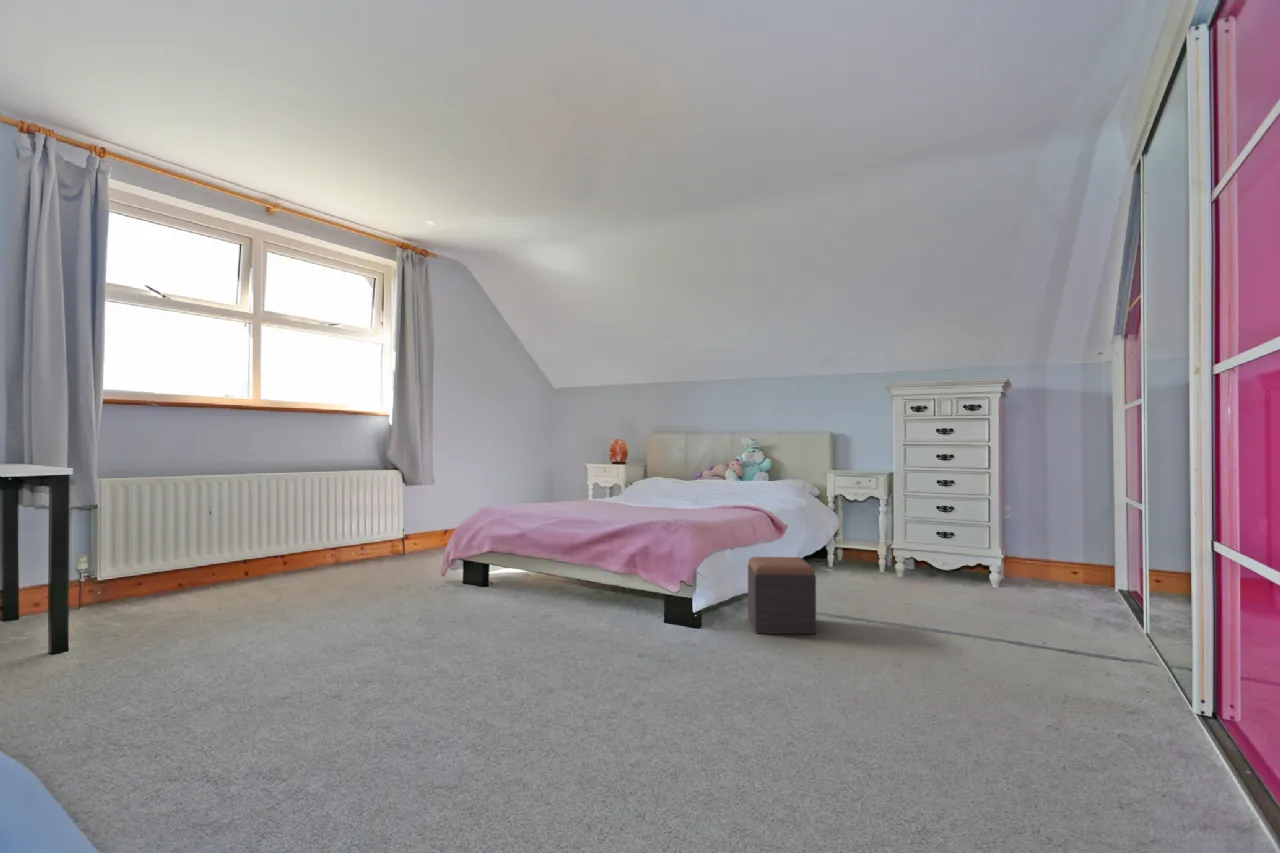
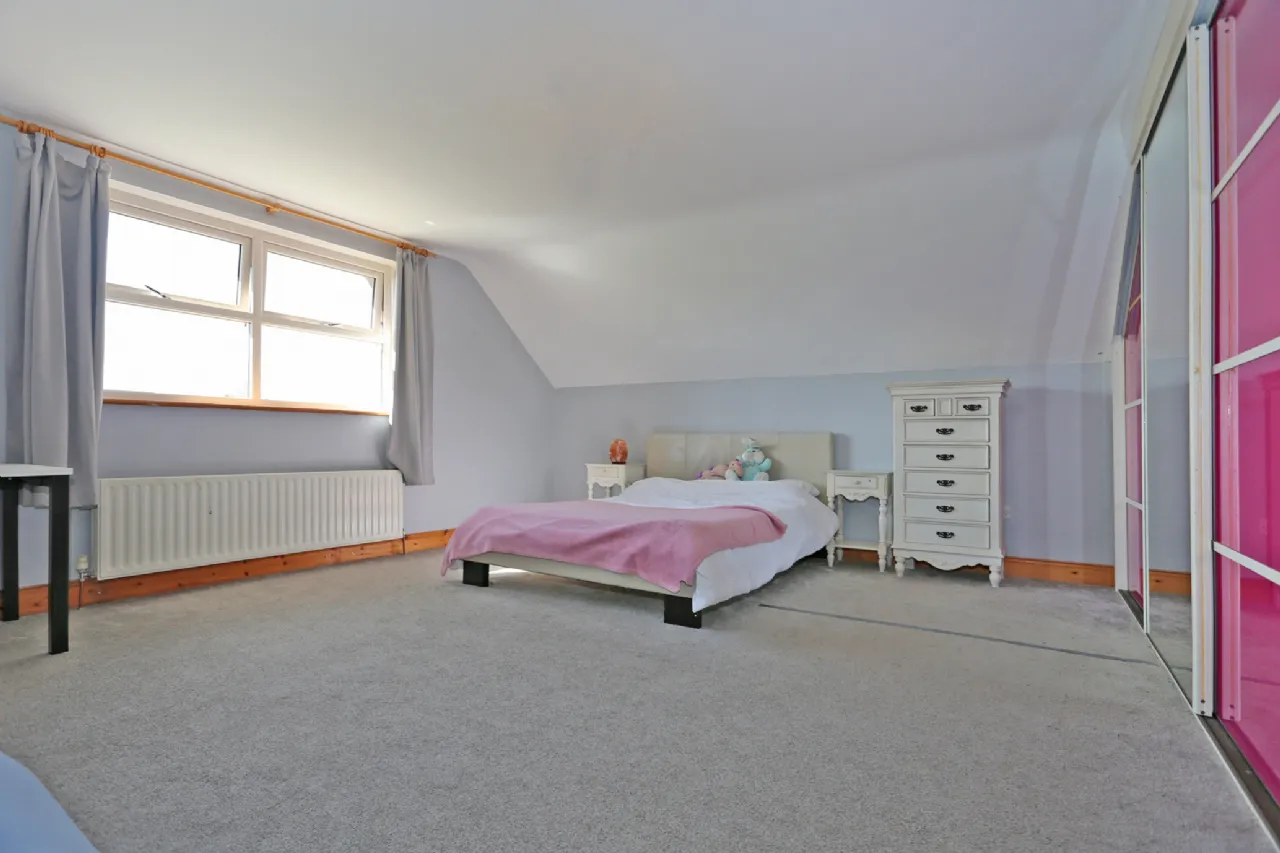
- footstool [747,556,817,635]
